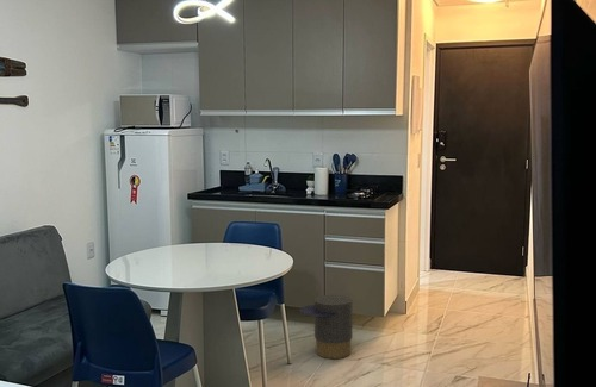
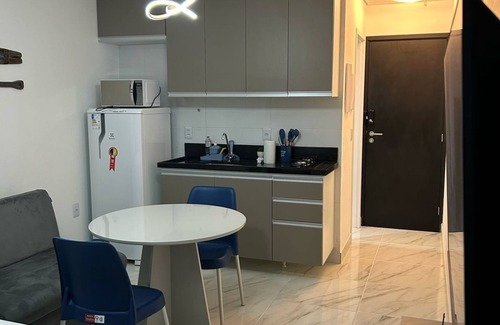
- trash can [298,294,353,360]
